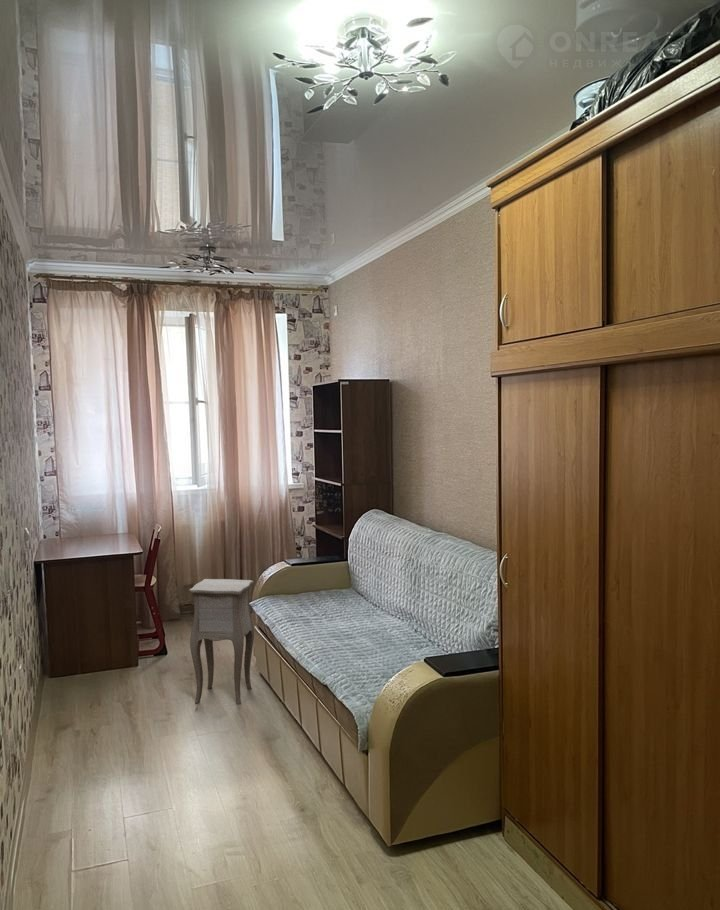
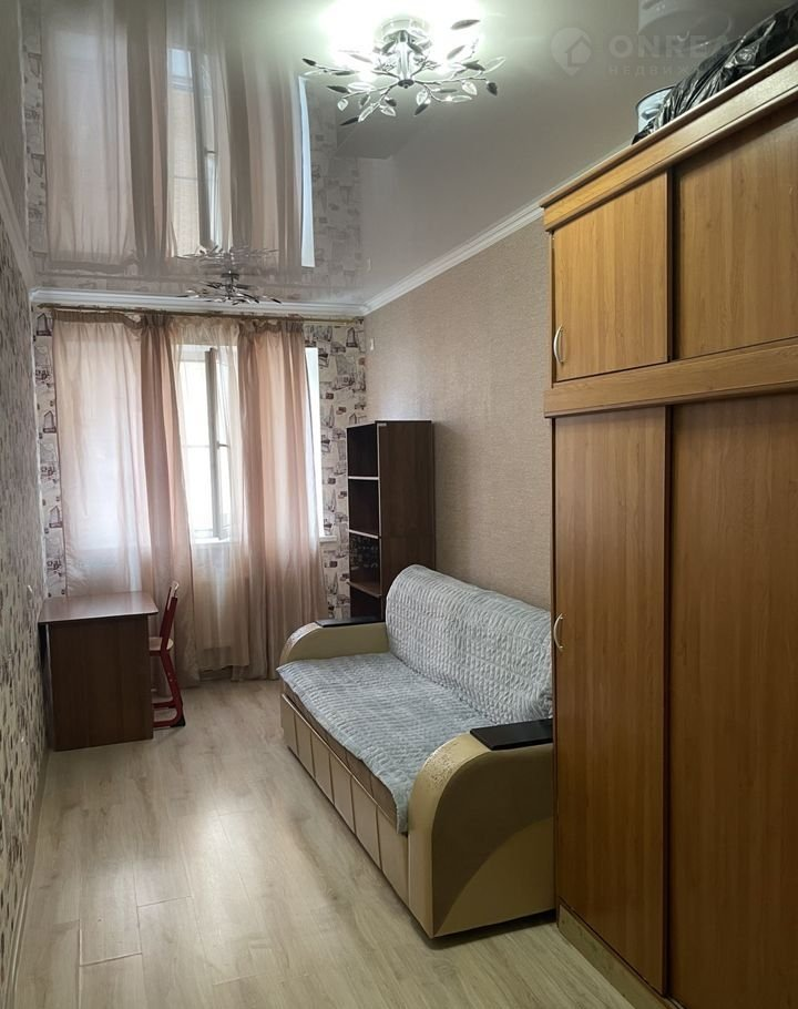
- side table [188,578,255,711]
